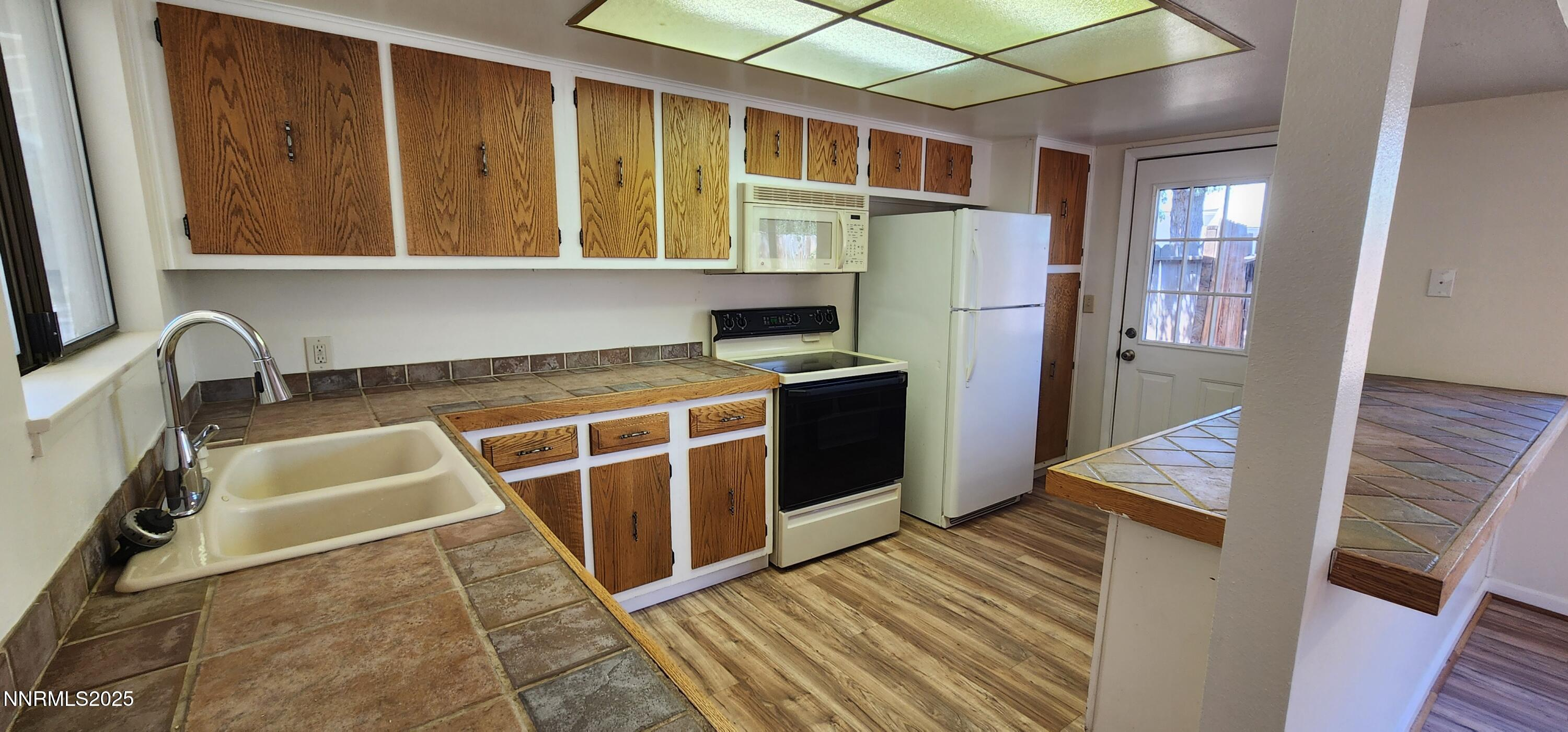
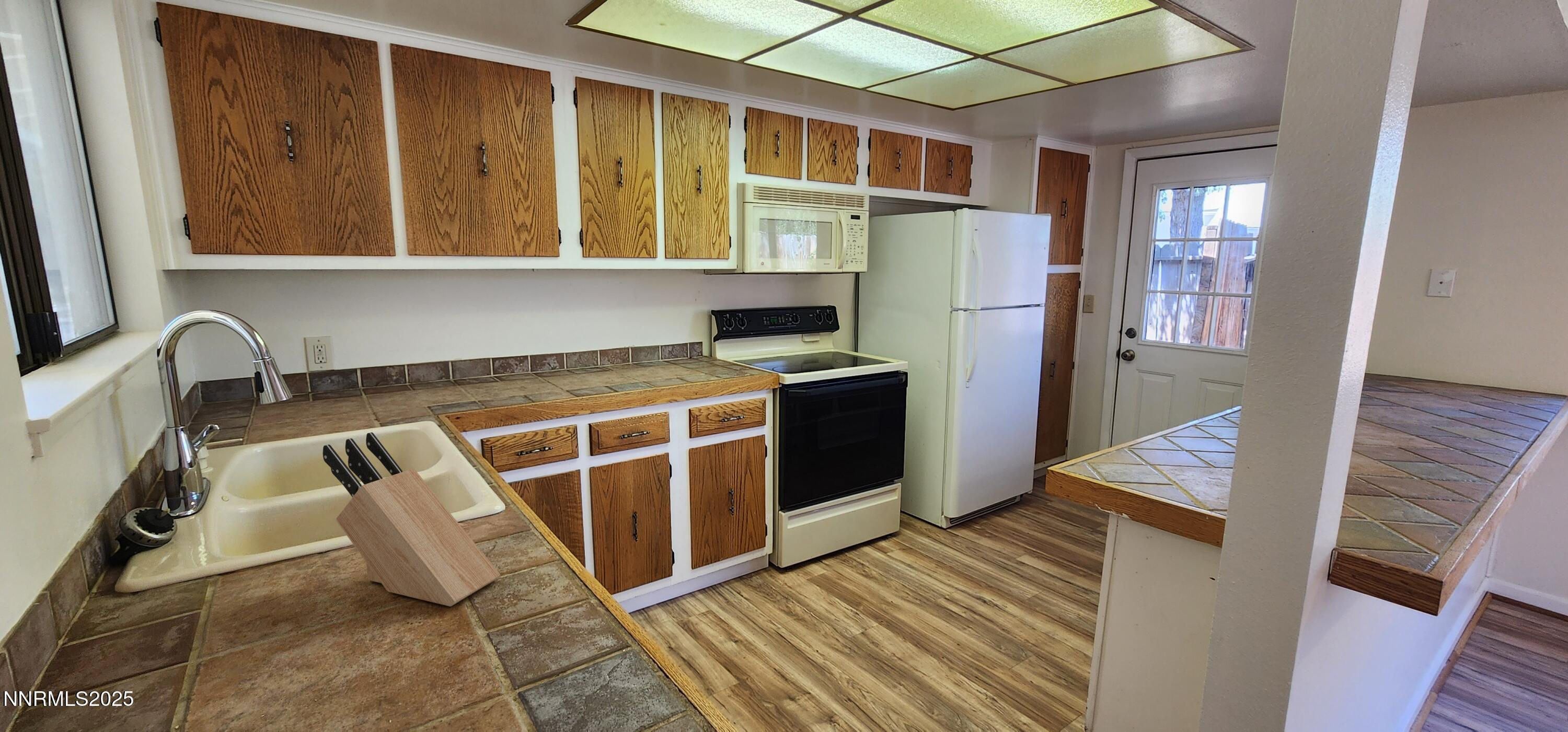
+ knife block [322,432,501,607]
